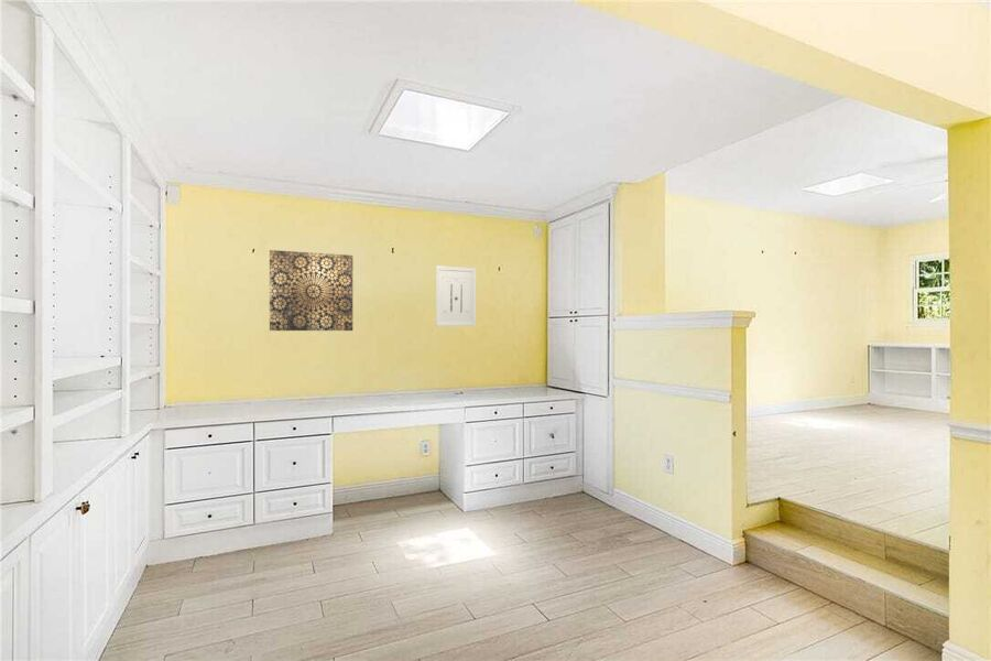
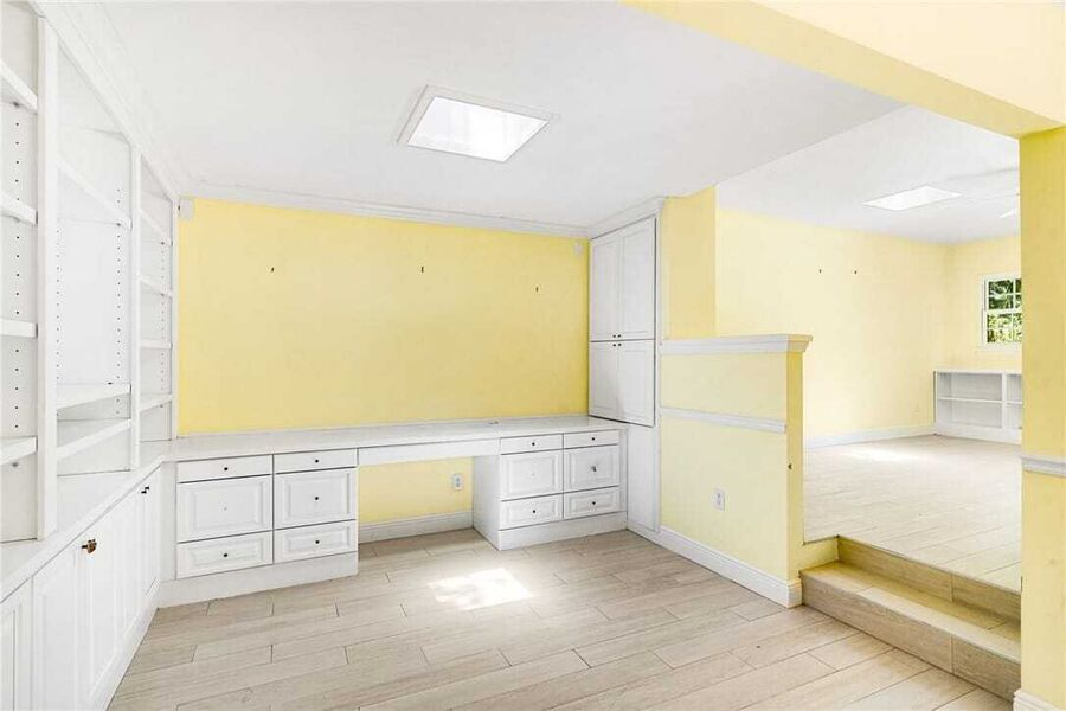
- wall art [435,264,477,327]
- wall art [269,249,353,332]
